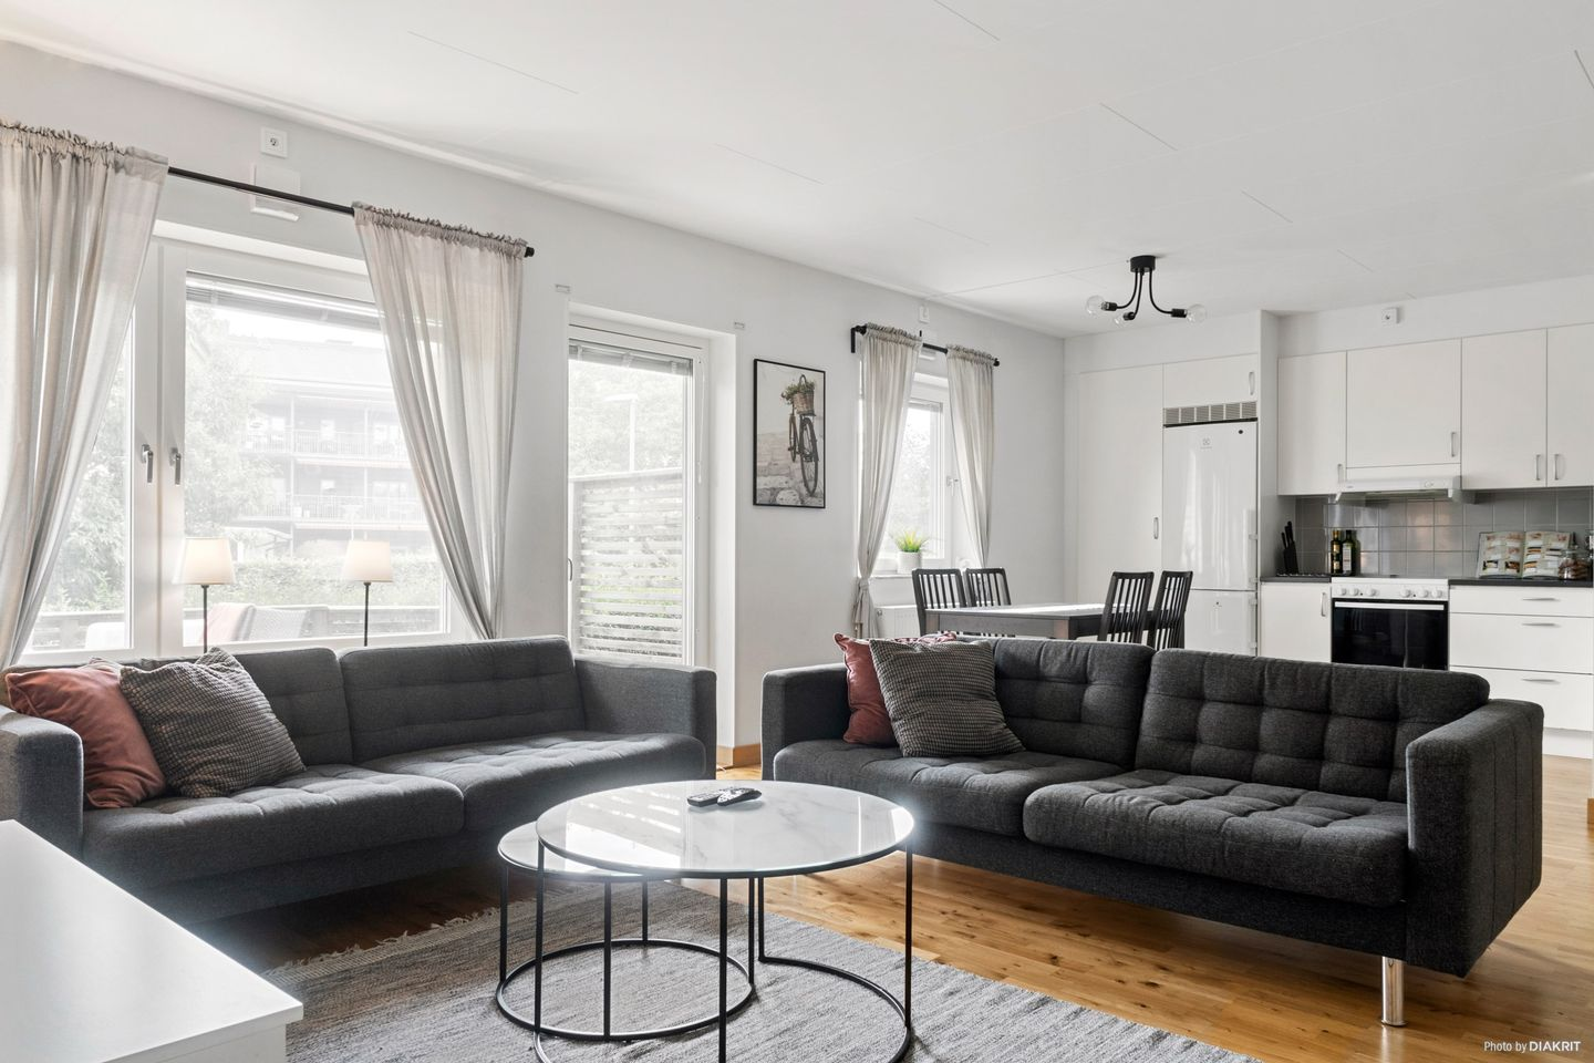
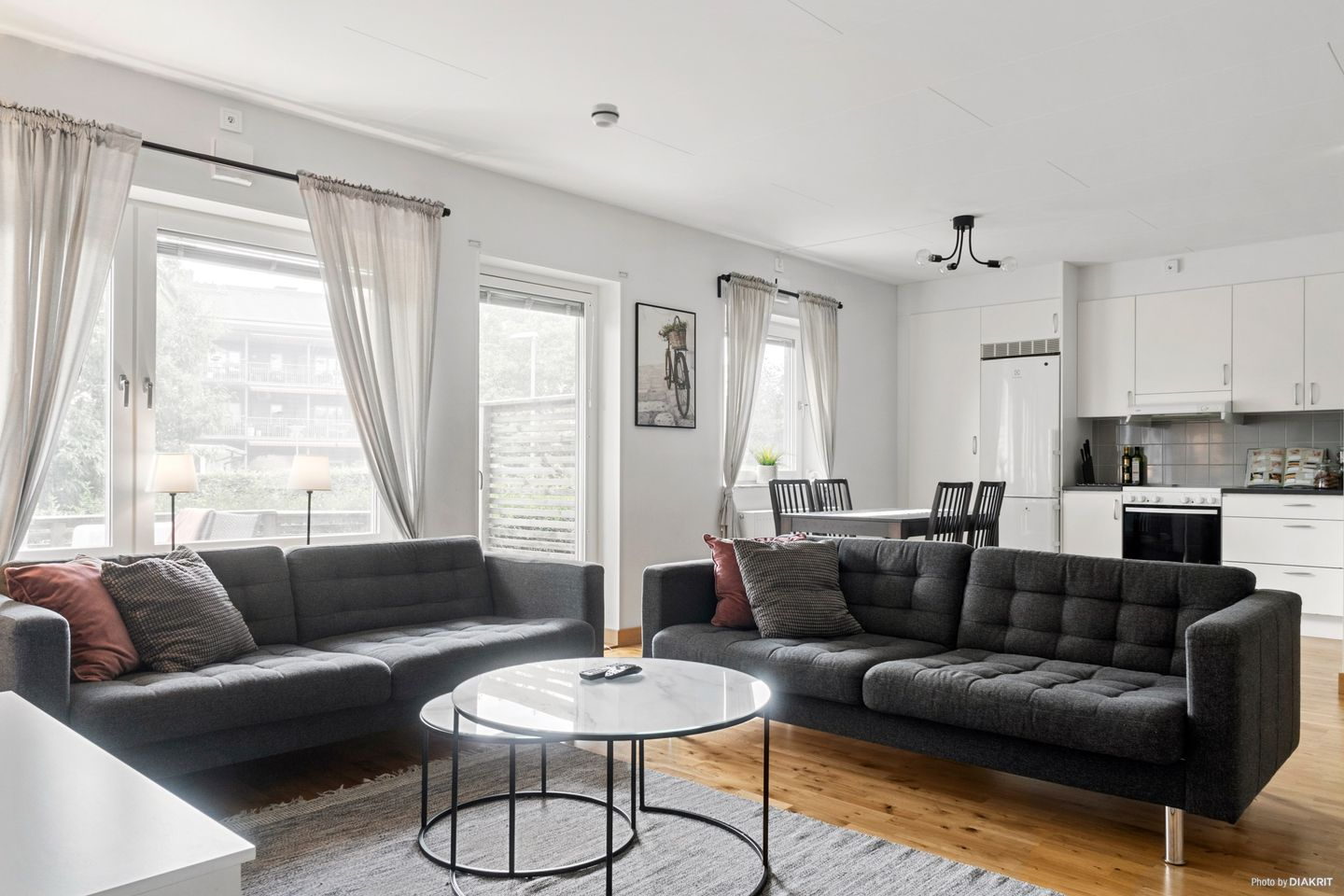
+ smoke detector [590,103,621,129]
